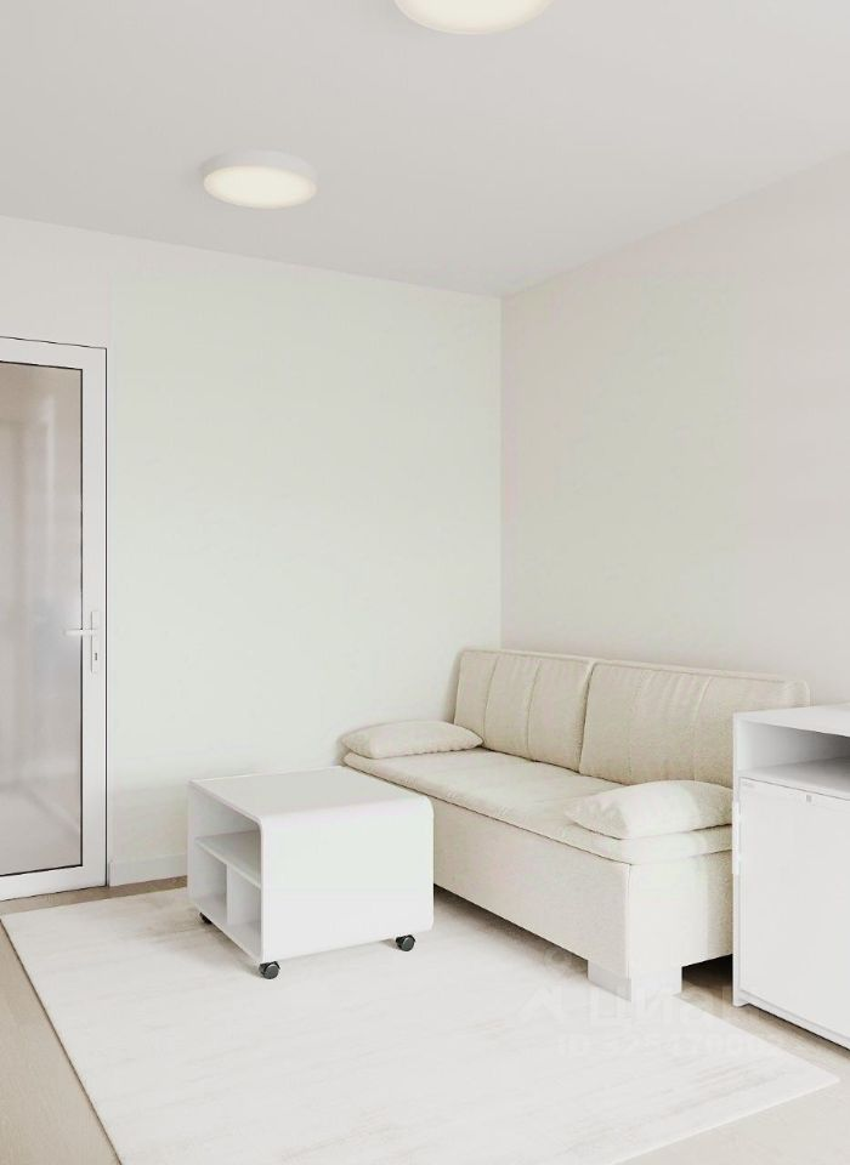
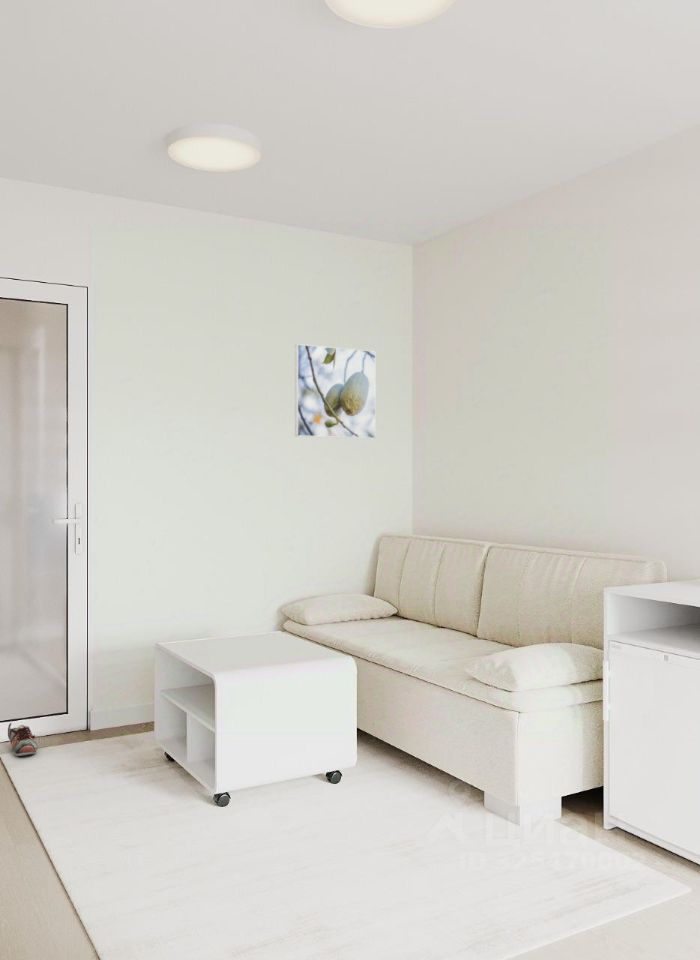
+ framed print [294,343,377,439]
+ shoe [7,722,38,757]
